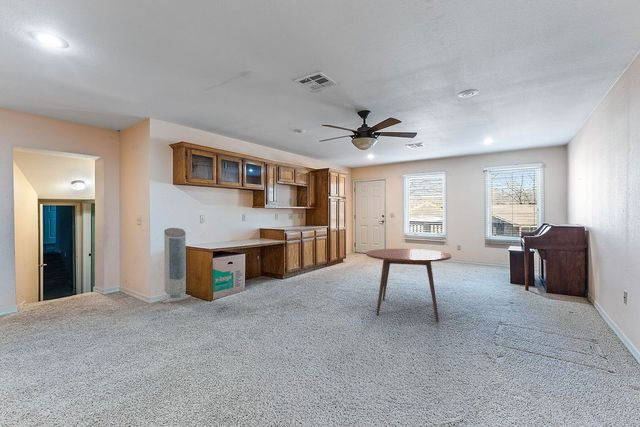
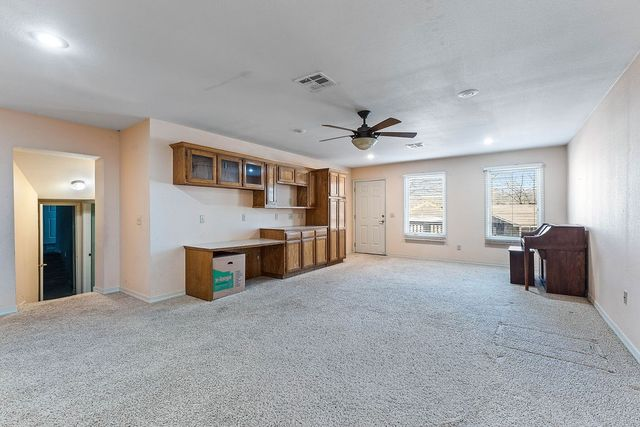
- dining table [365,248,452,322]
- air purifier [158,227,192,304]
